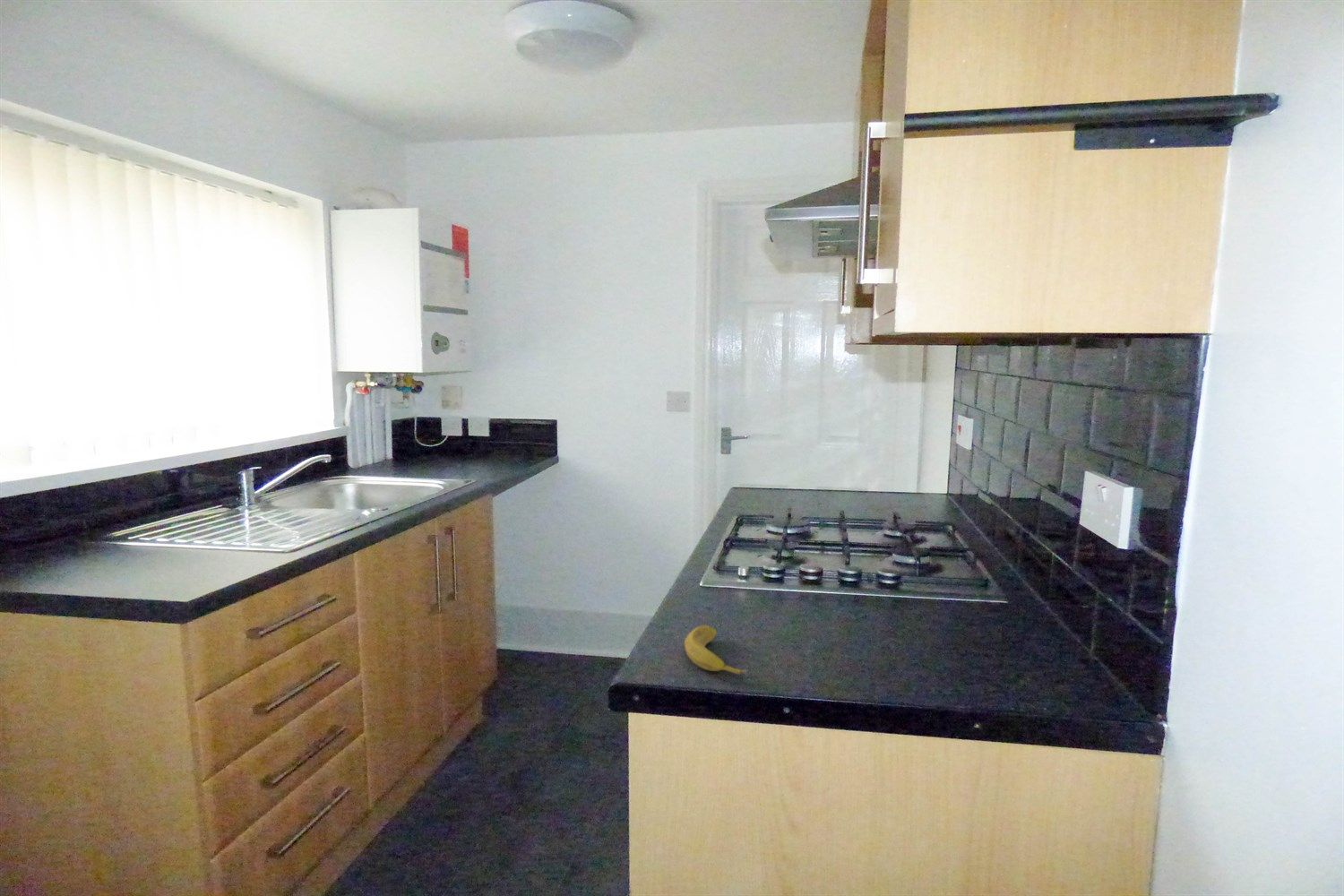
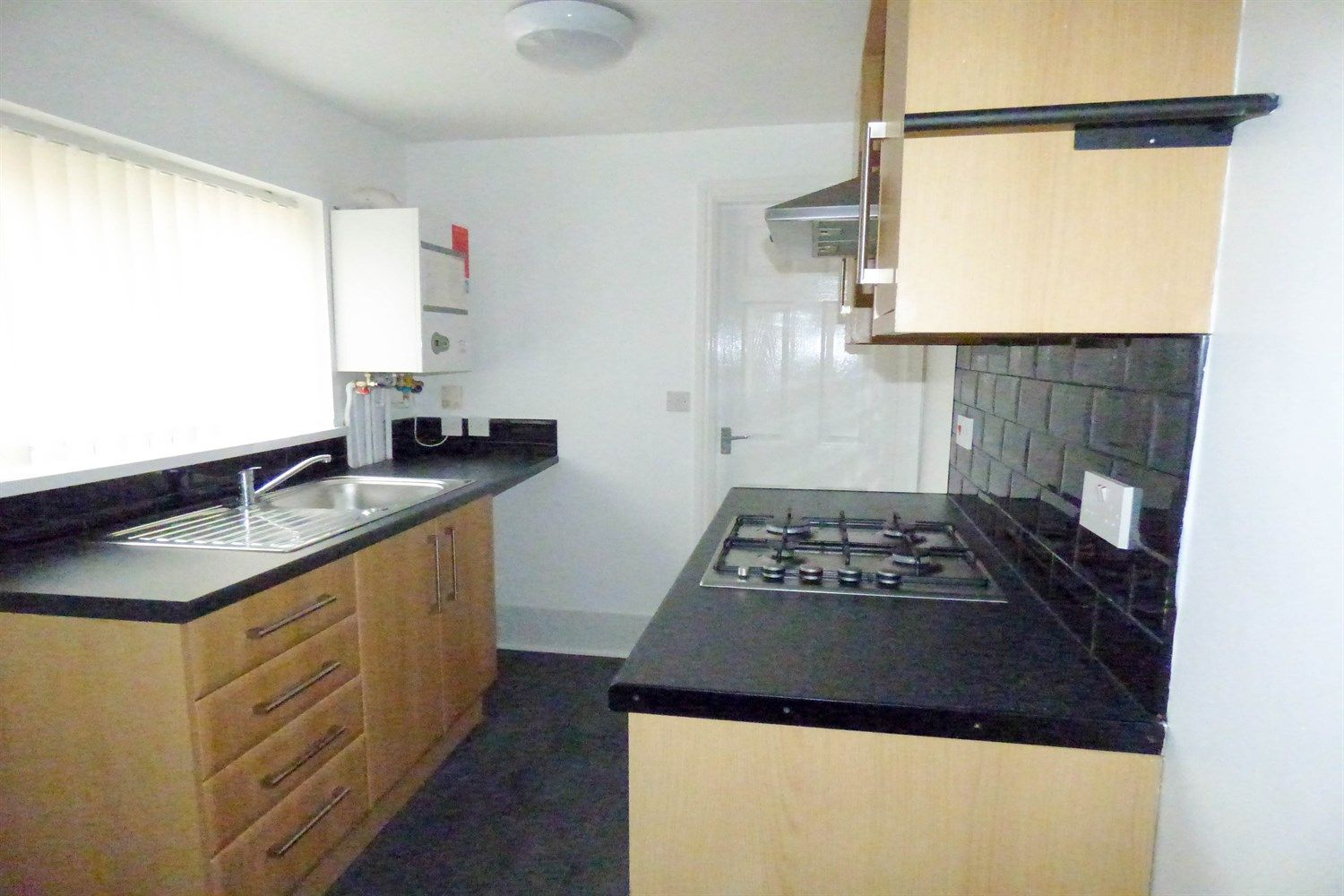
- banana [684,625,748,676]
